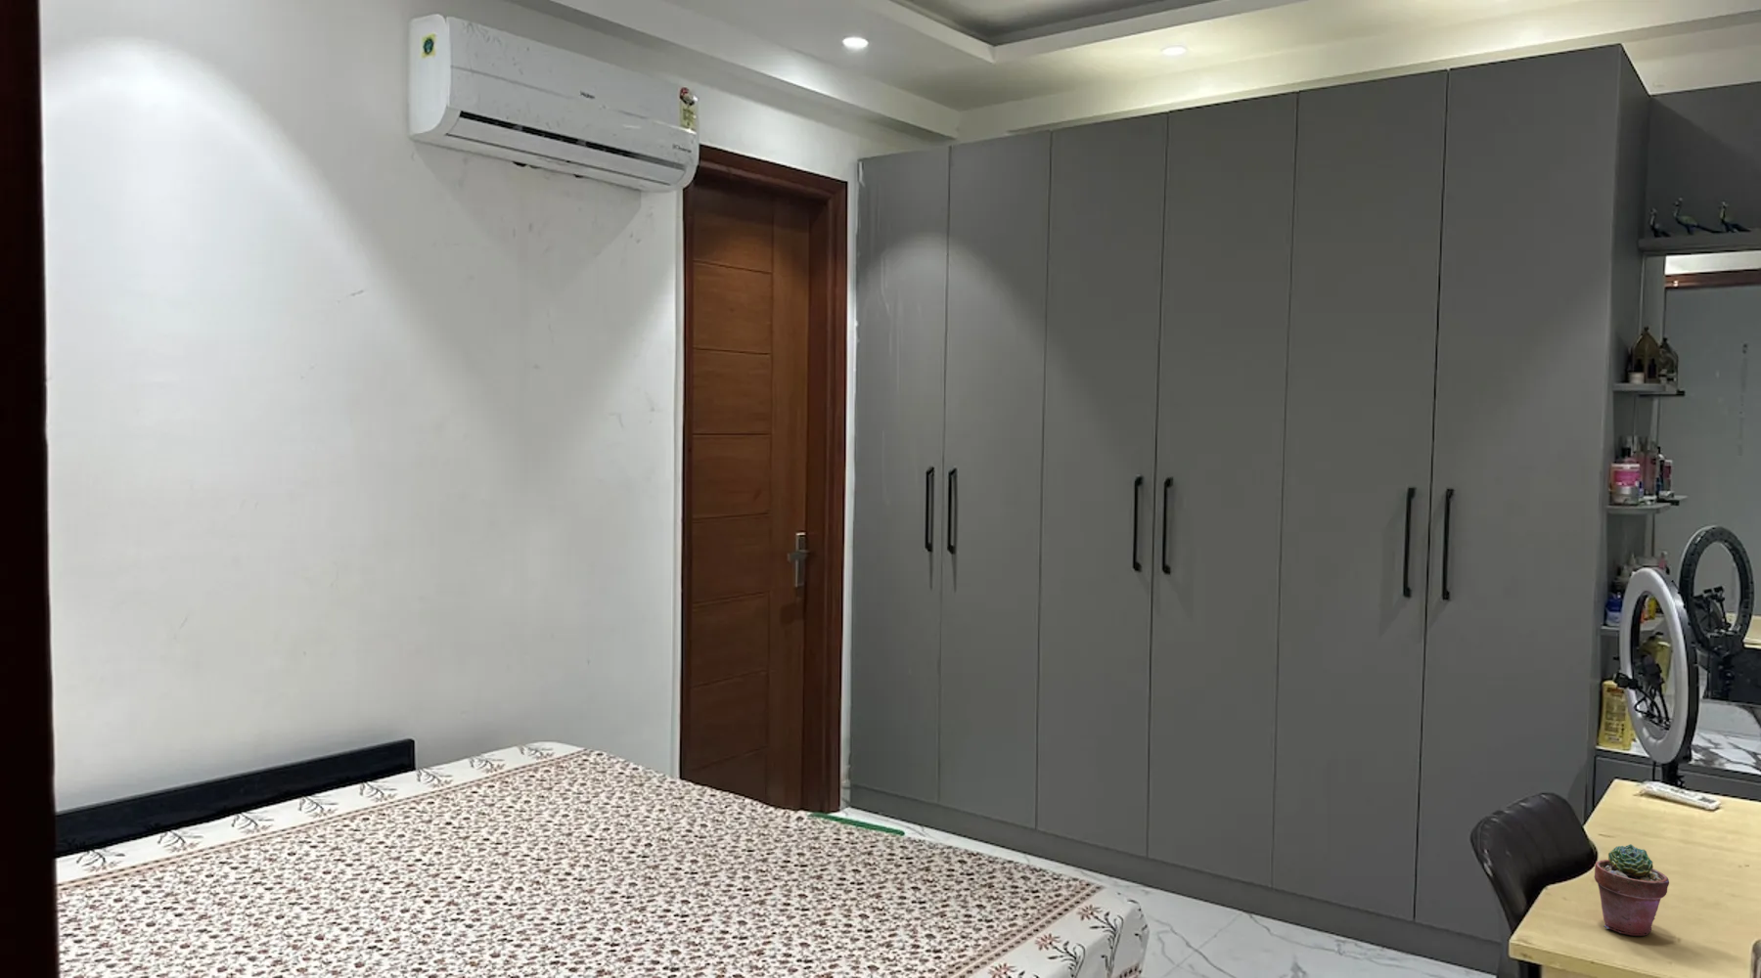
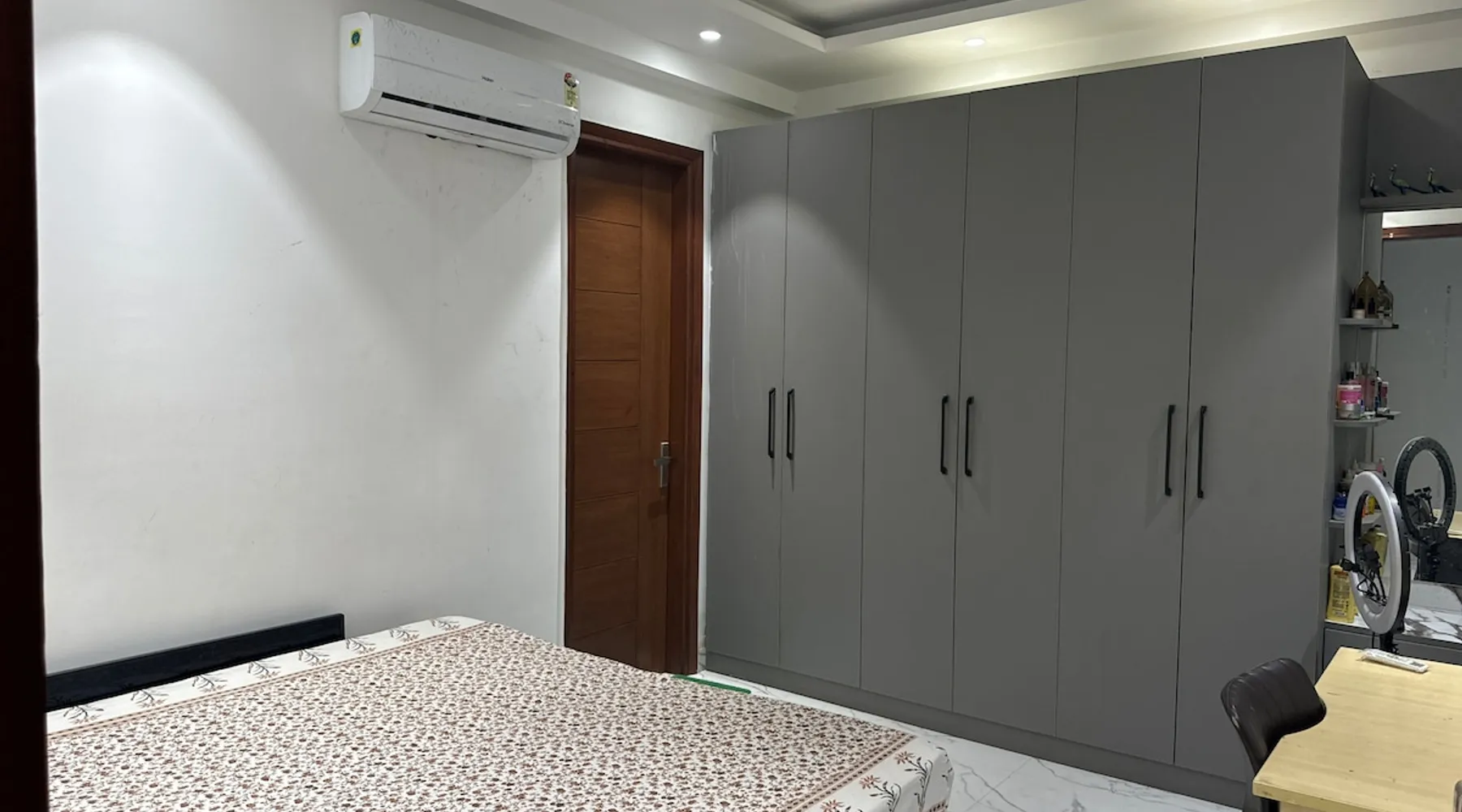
- potted succulent [1594,843,1669,937]
